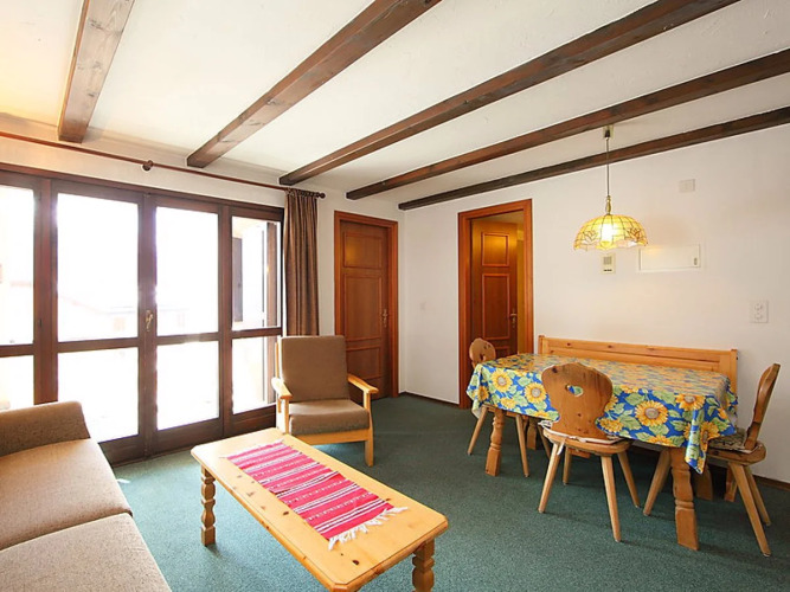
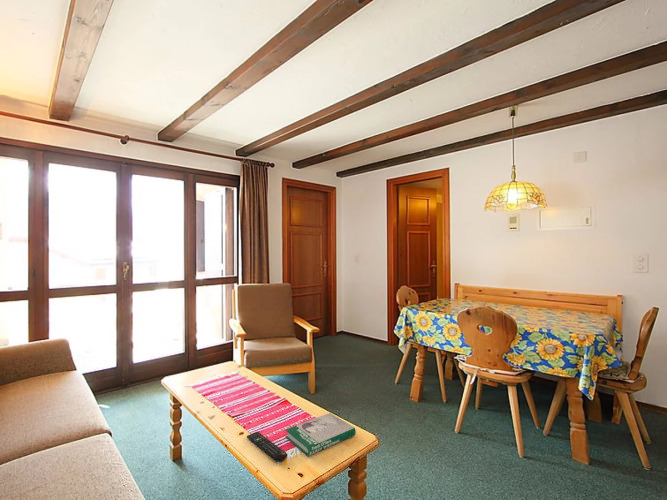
+ book [284,412,357,457]
+ remote control [246,430,288,463]
